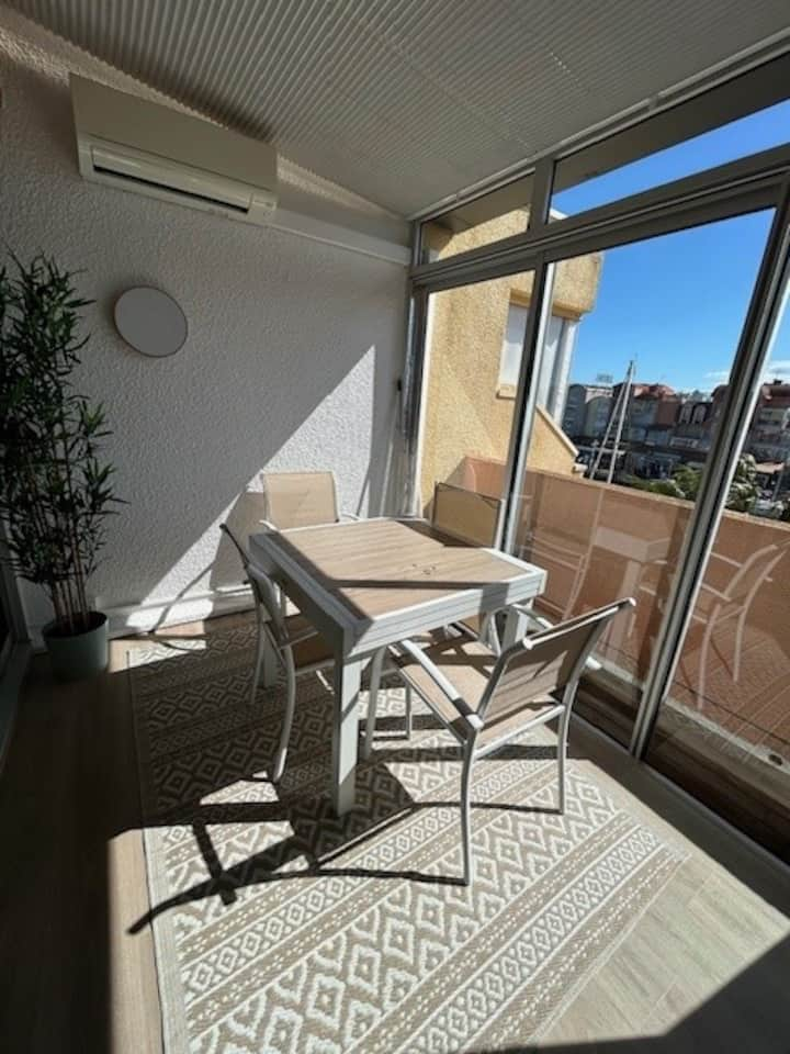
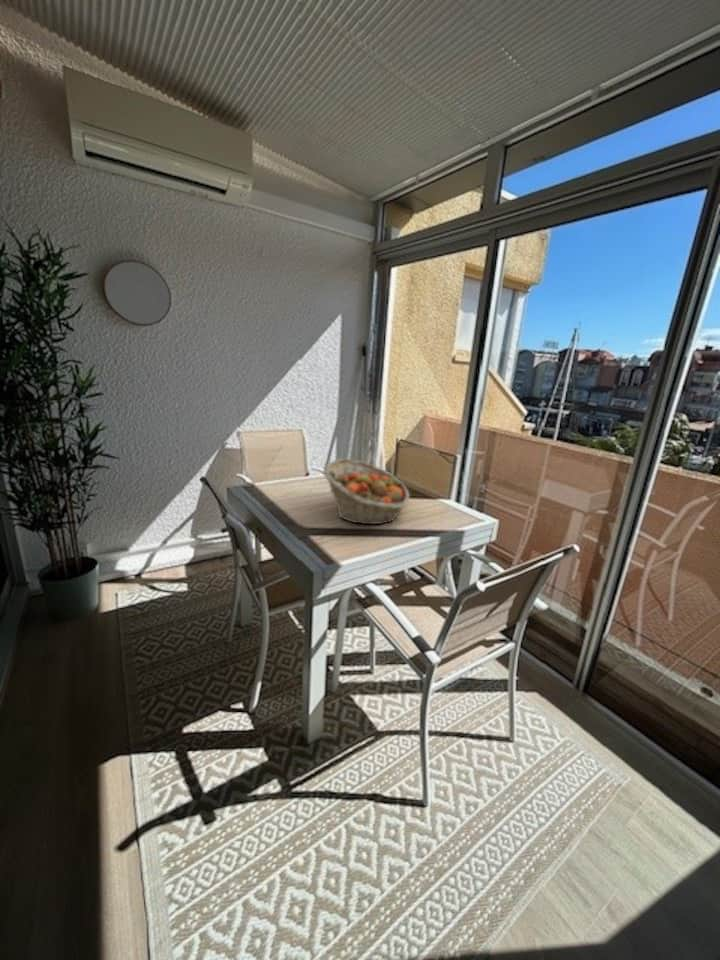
+ fruit basket [322,458,410,525]
